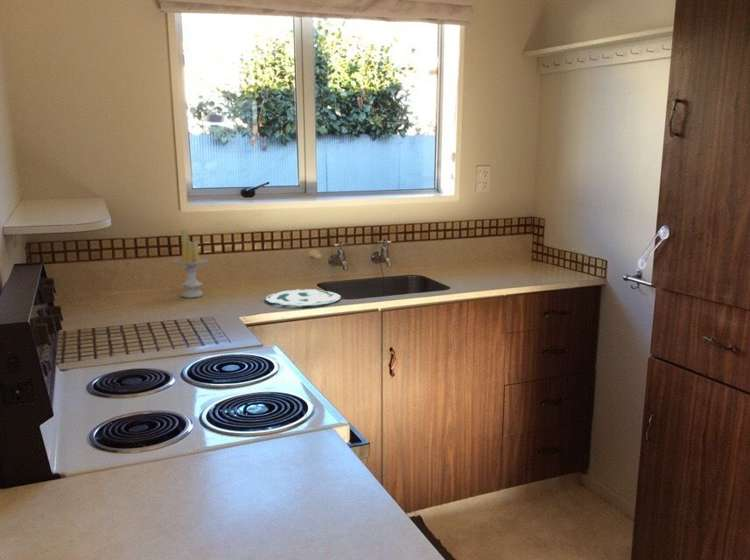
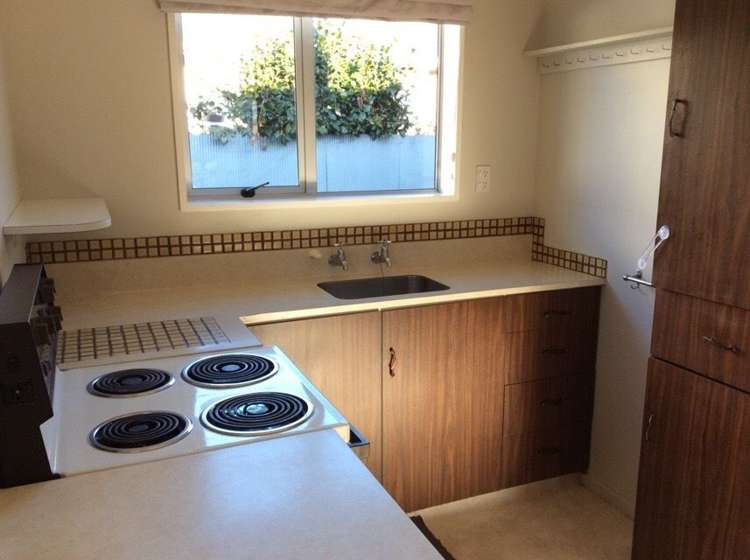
- plate [264,288,342,307]
- candle [172,229,209,299]
